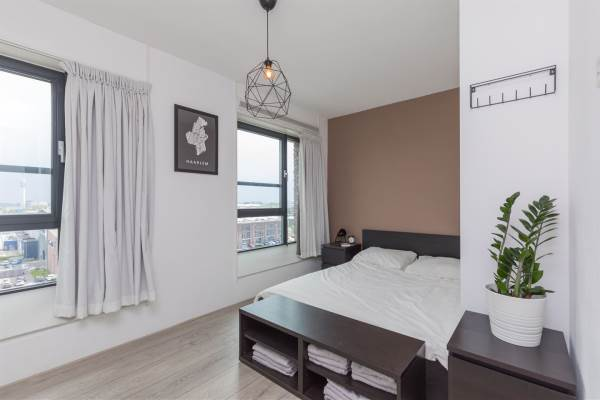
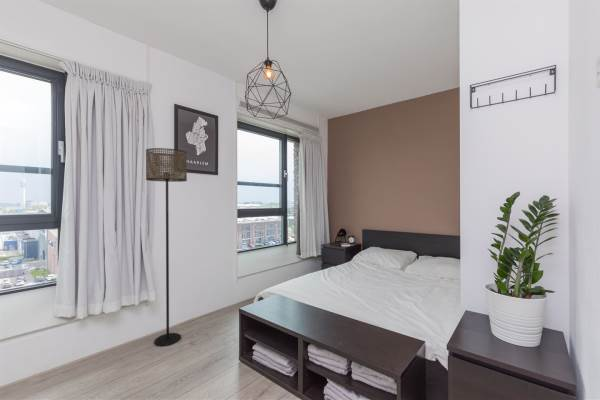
+ floor lamp [145,147,188,347]
